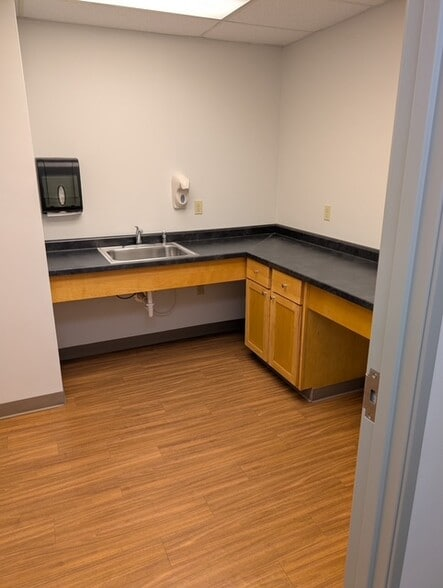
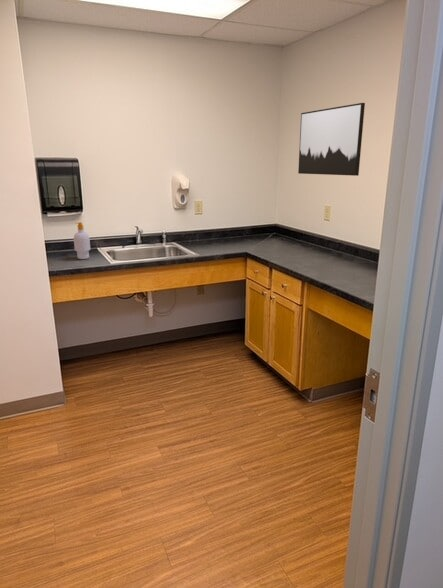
+ wall art [297,102,366,177]
+ soap bottle [73,221,91,260]
